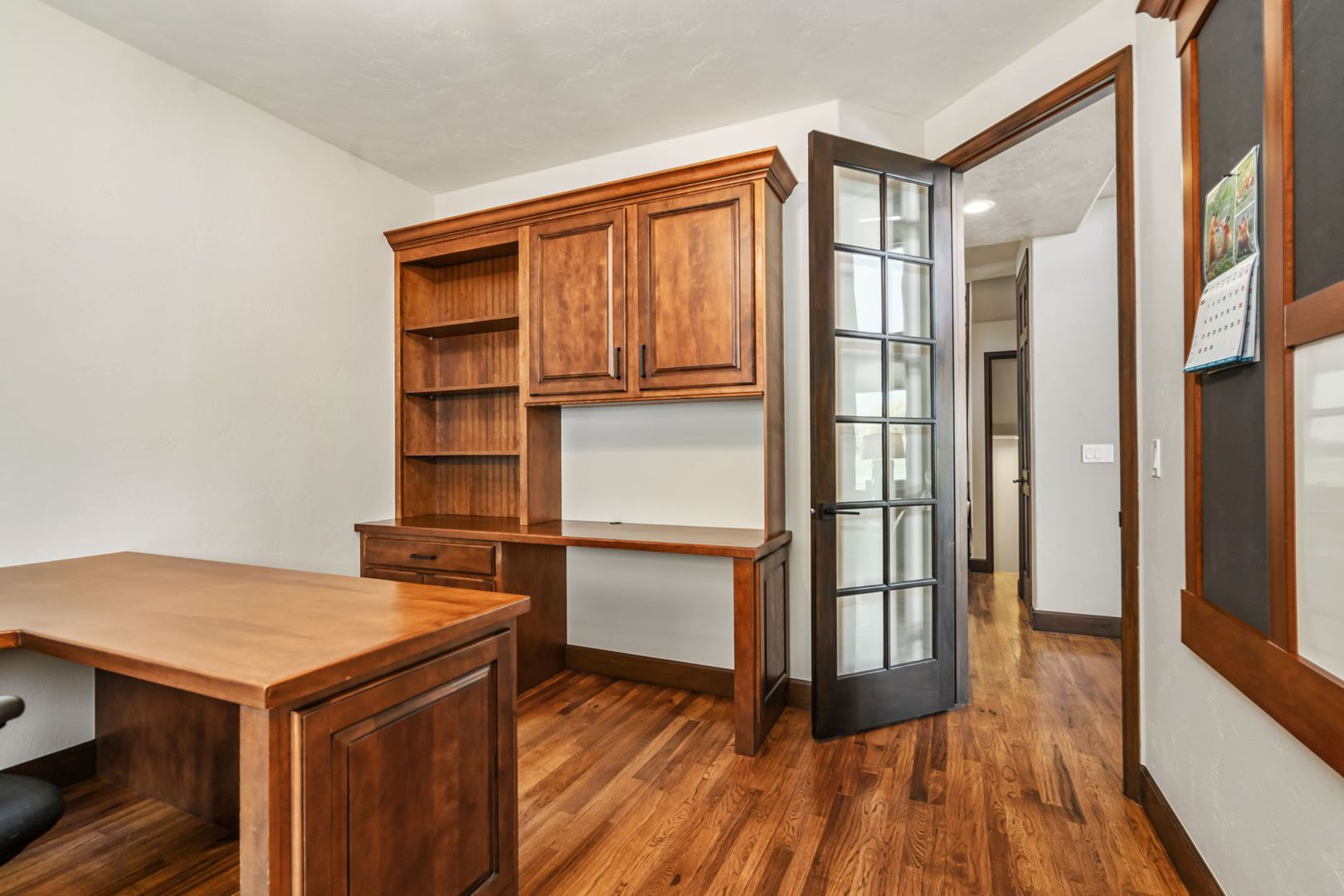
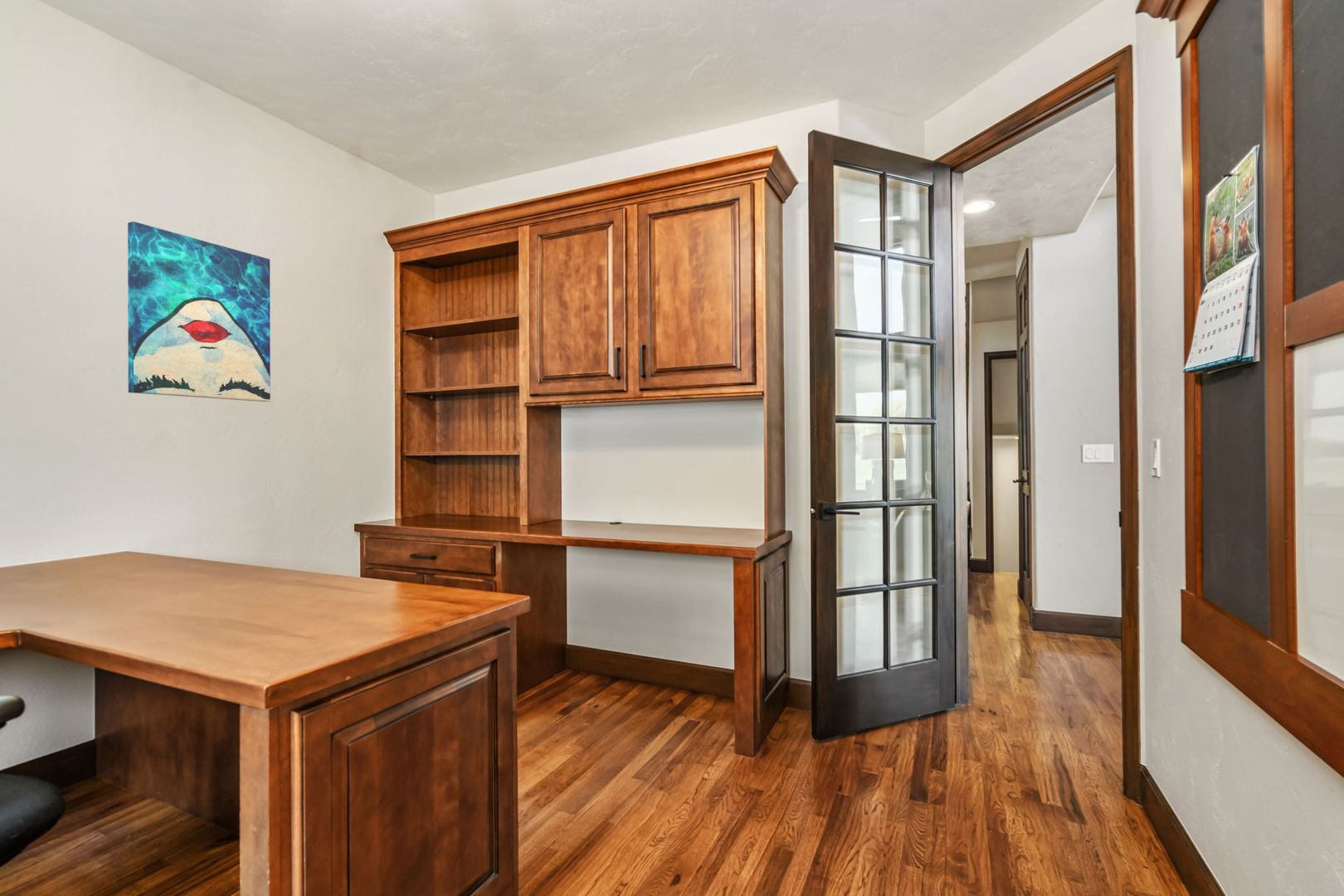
+ wall art [127,221,271,402]
